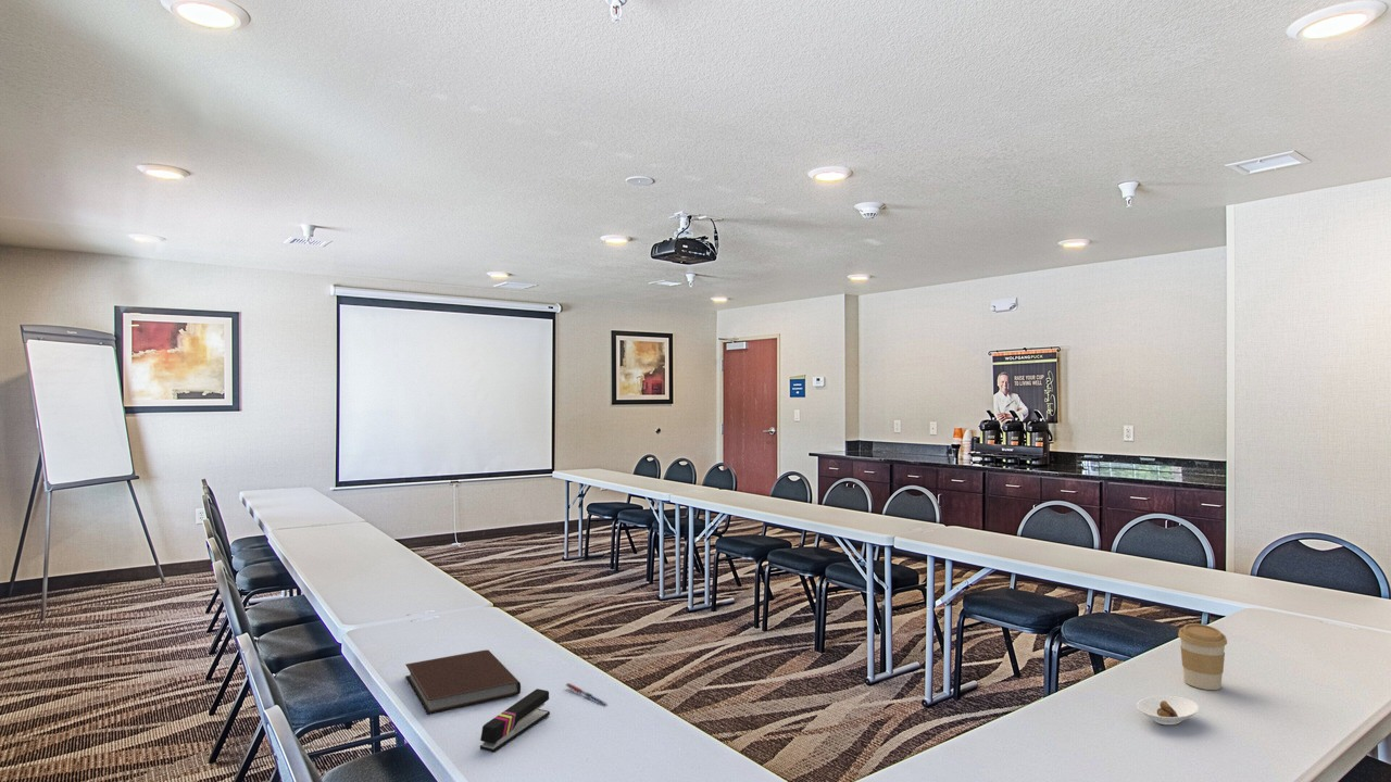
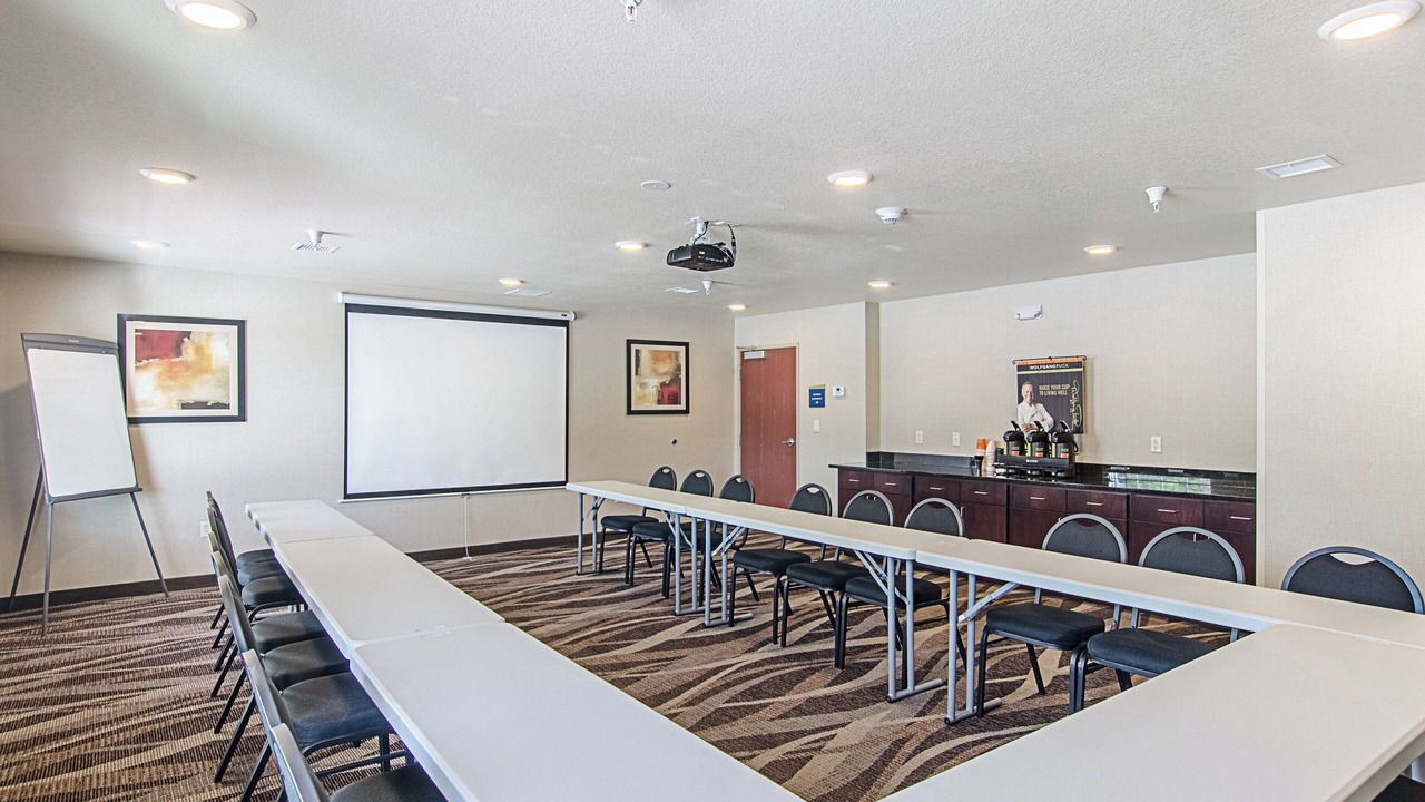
- notebook [404,648,522,716]
- pen [565,682,609,707]
- coffee cup [1177,622,1228,691]
- saucer [1136,695,1200,726]
- stapler [479,688,551,753]
